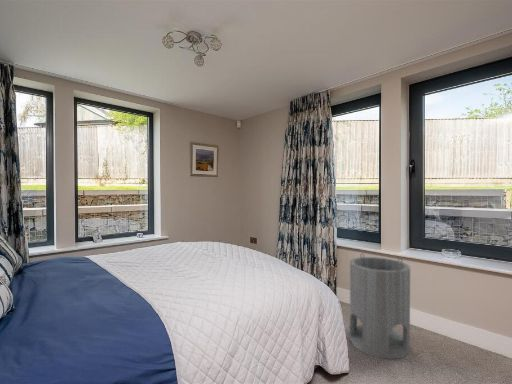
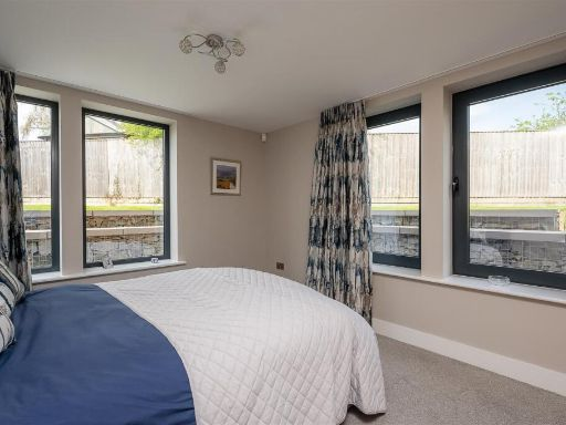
- cylinder [349,252,411,360]
